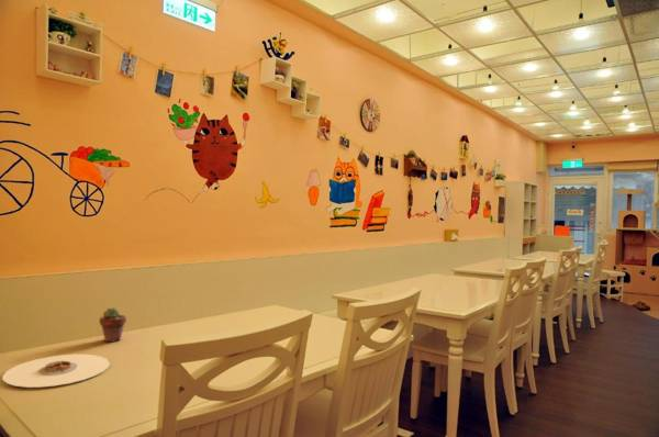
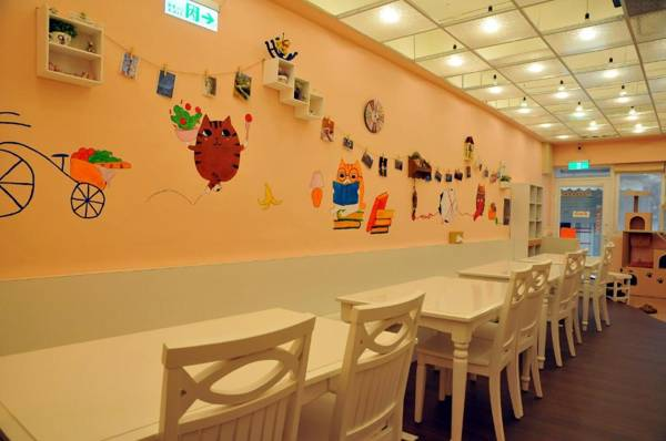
- plate [1,354,111,389]
- potted succulent [99,306,127,344]
